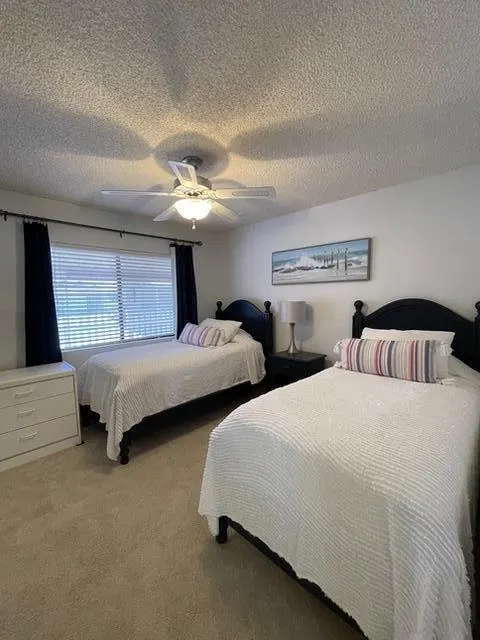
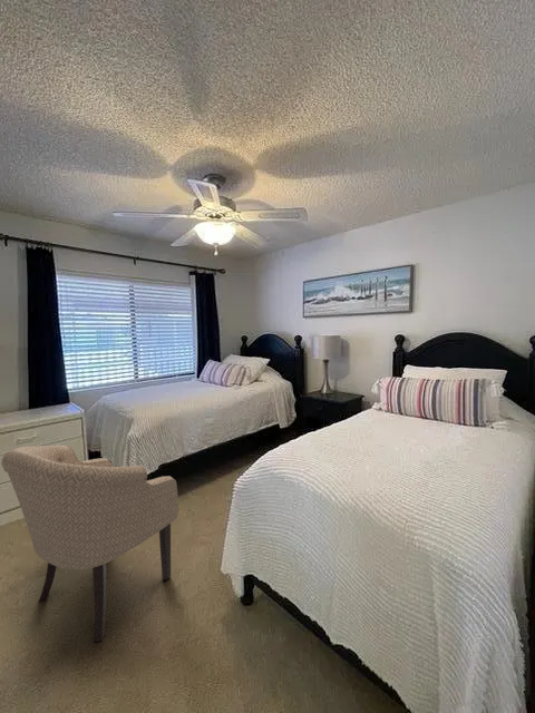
+ chair [0,445,179,643]
